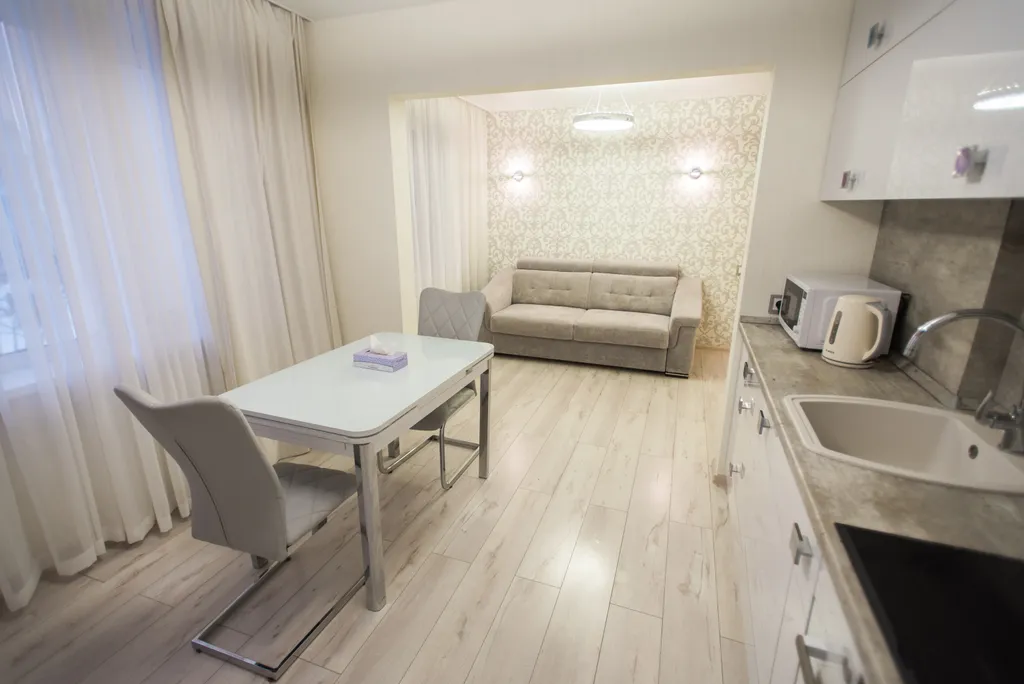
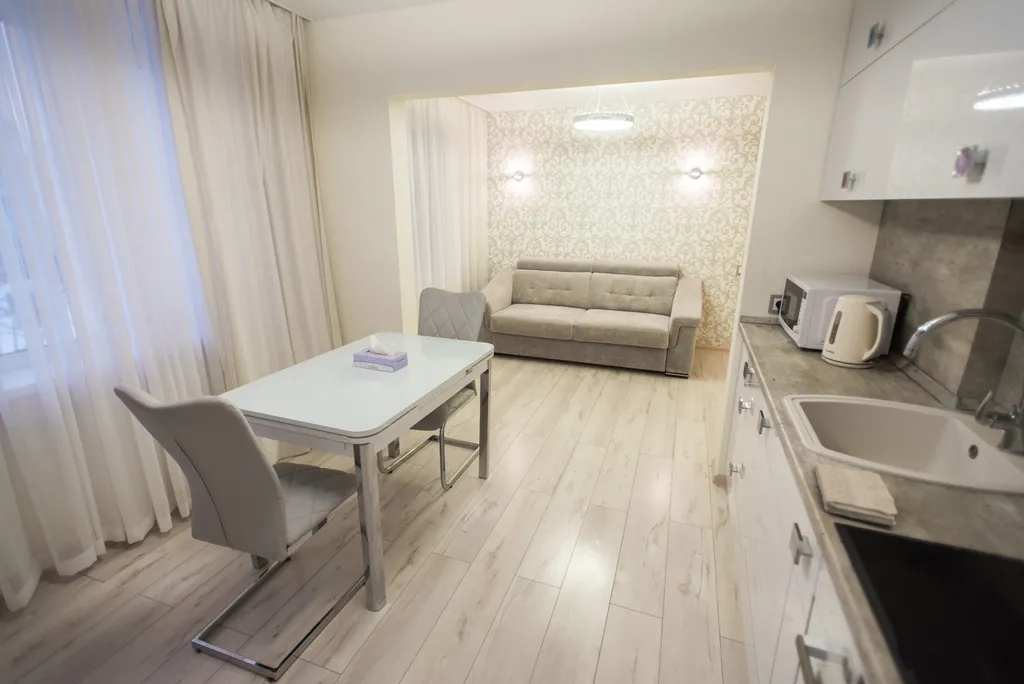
+ washcloth [812,462,899,527]
